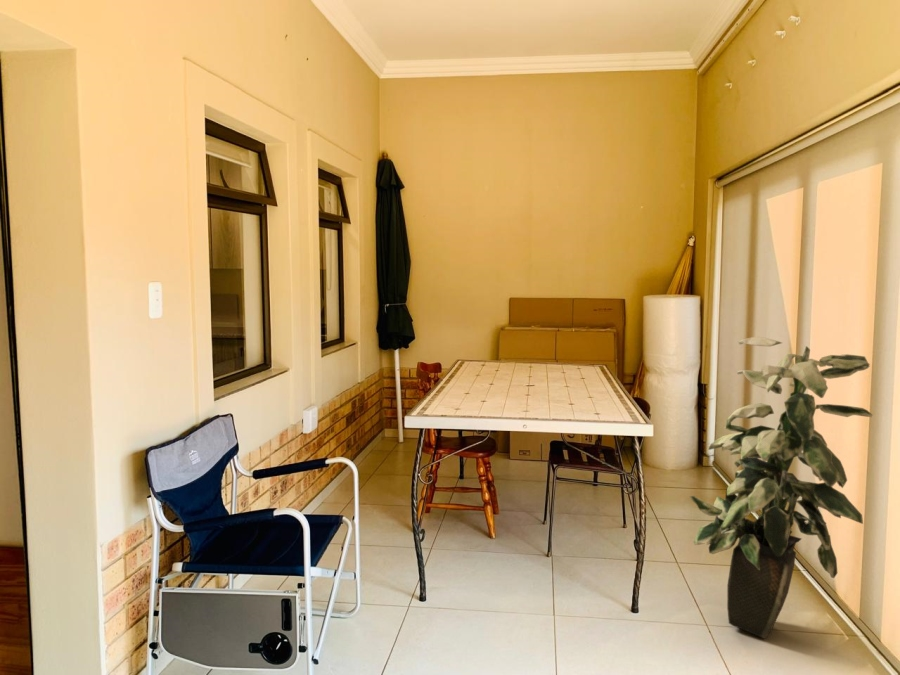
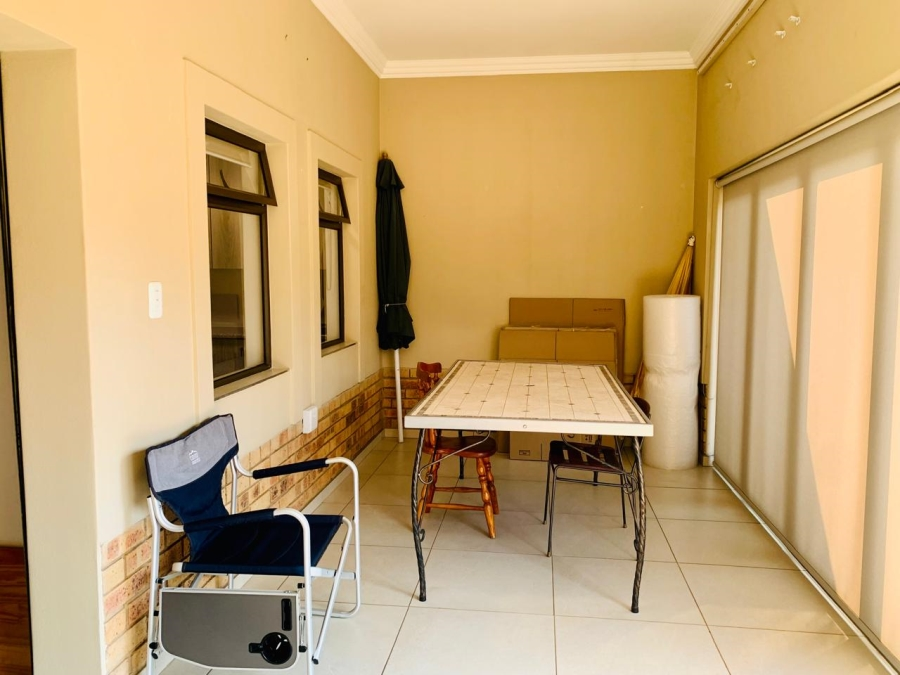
- indoor plant [689,336,873,640]
